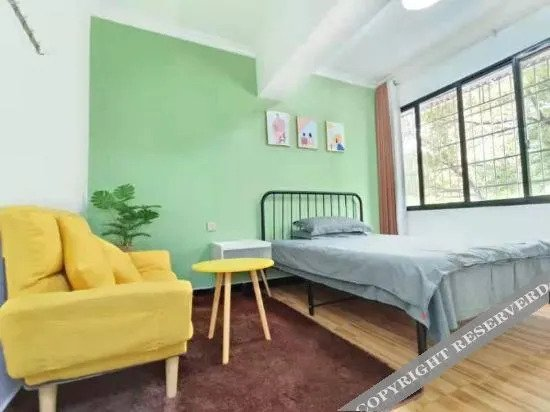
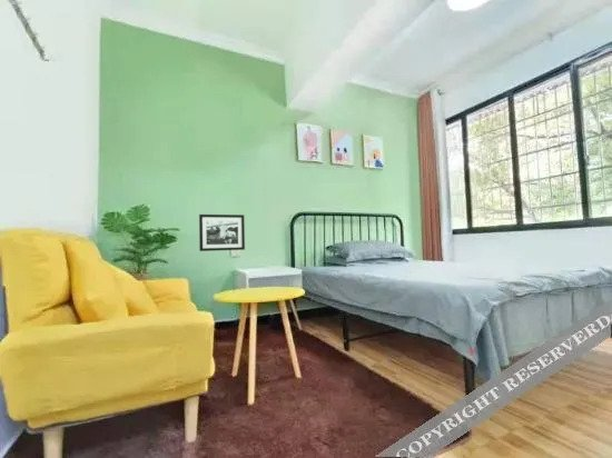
+ picture frame [198,213,246,252]
